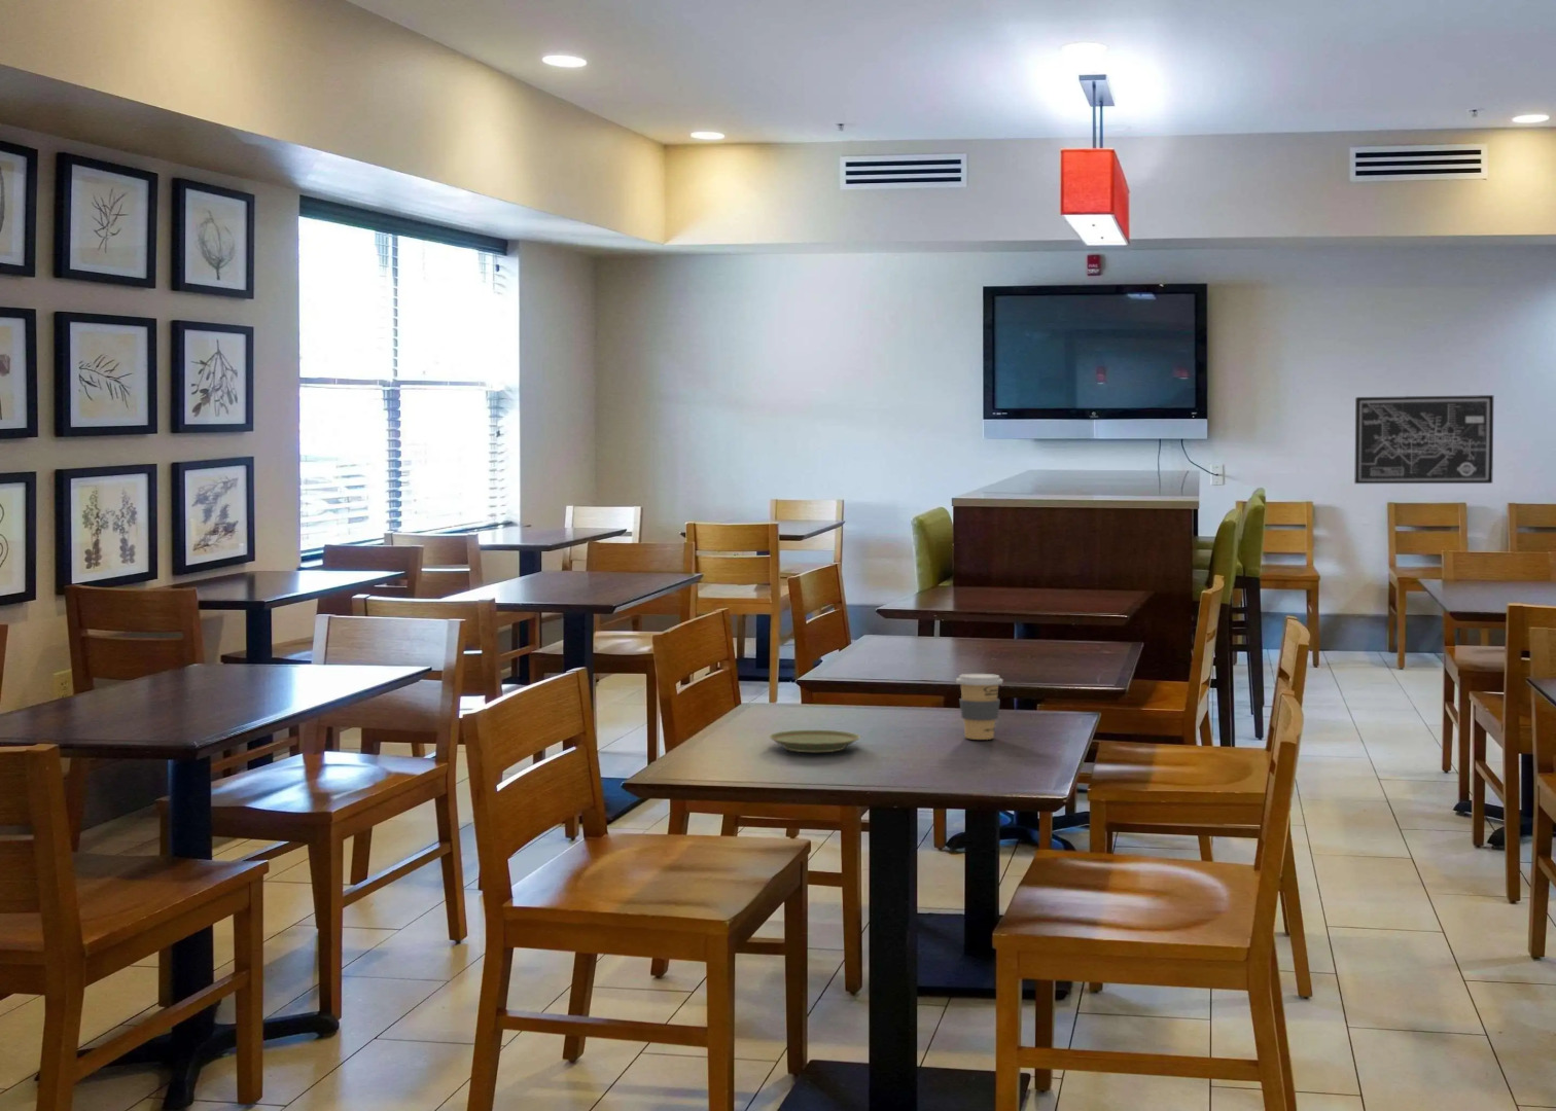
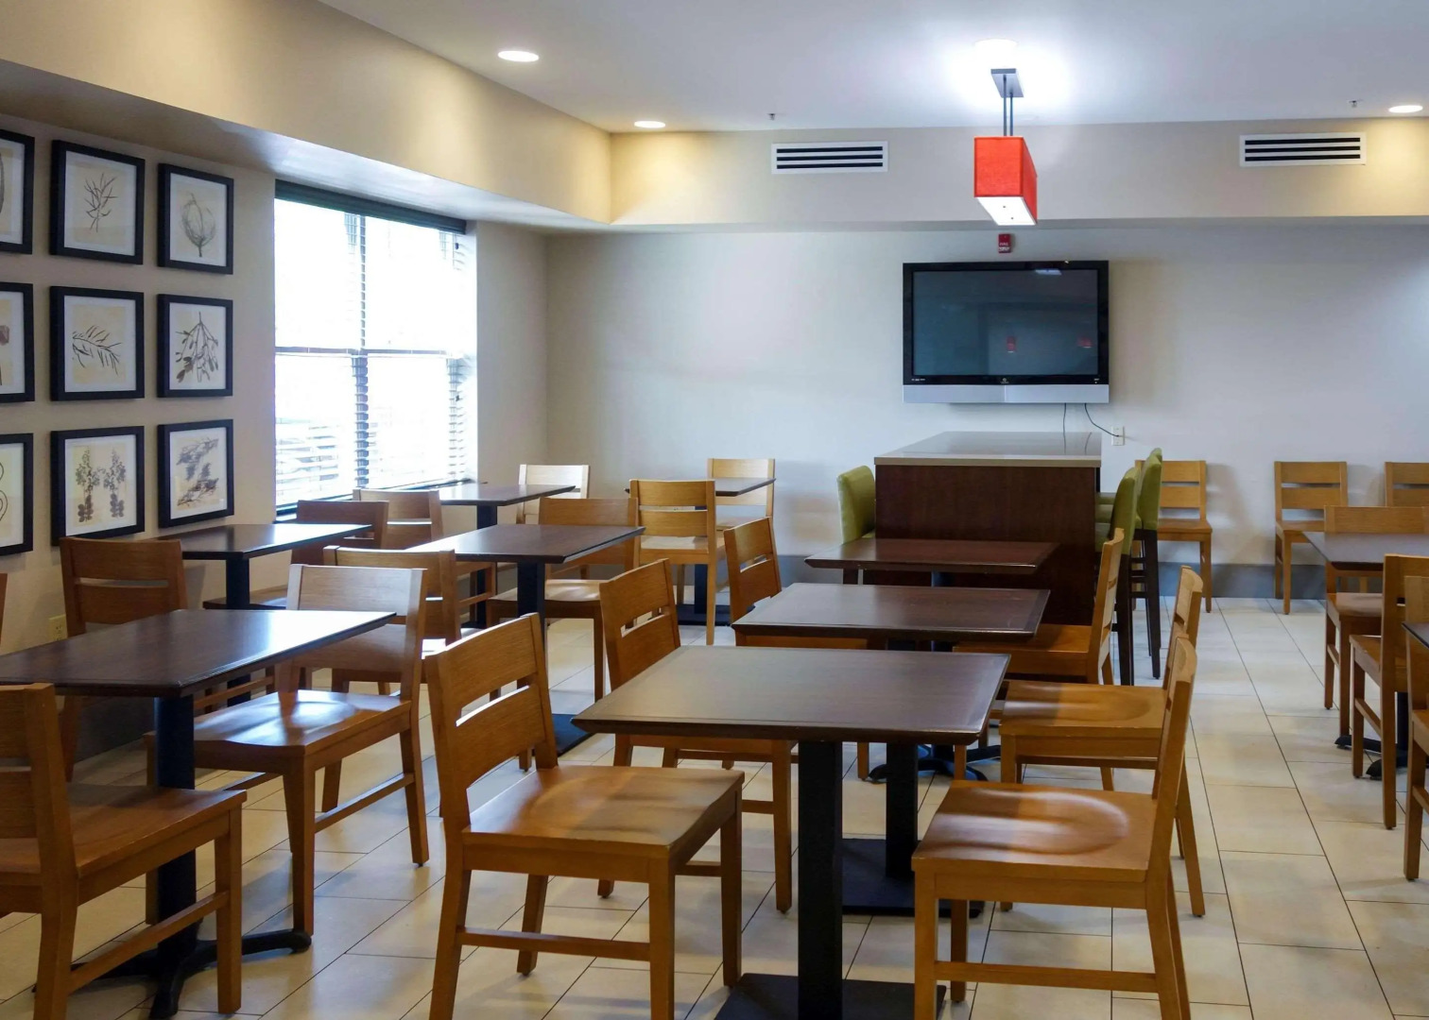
- plate [767,730,861,753]
- wall art [1353,394,1495,485]
- coffee cup [955,673,1004,741]
